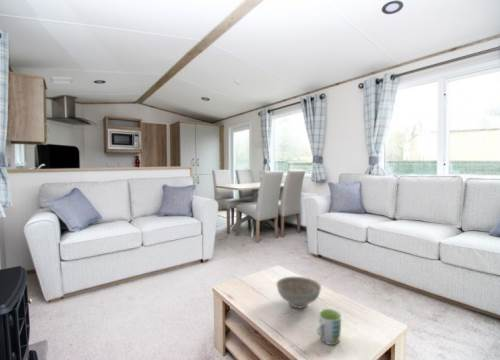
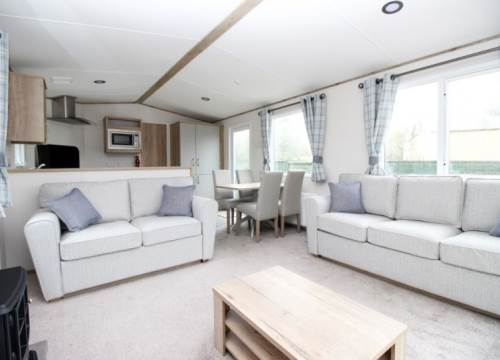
- decorative bowl [275,276,322,309]
- mug [316,308,342,346]
